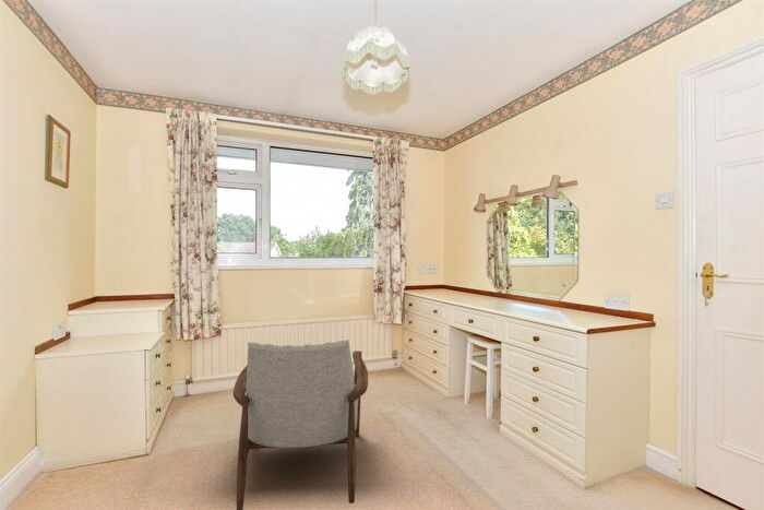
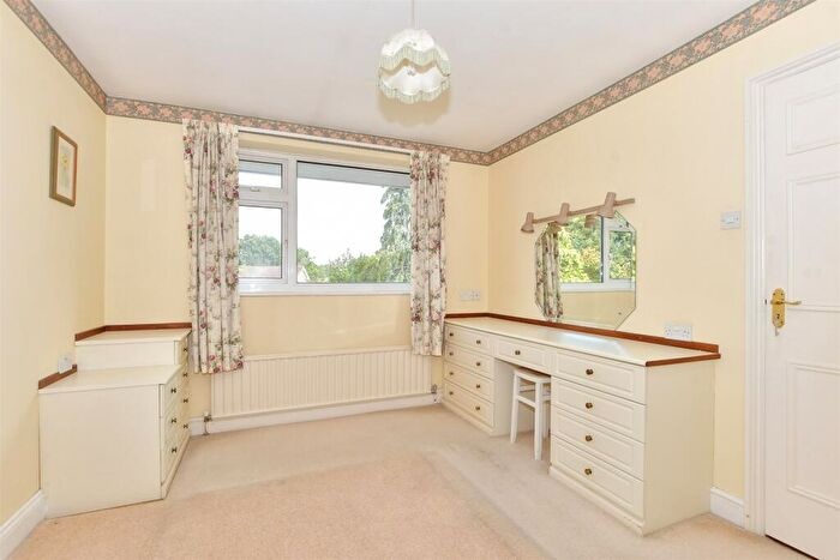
- armchair [232,339,369,510]
